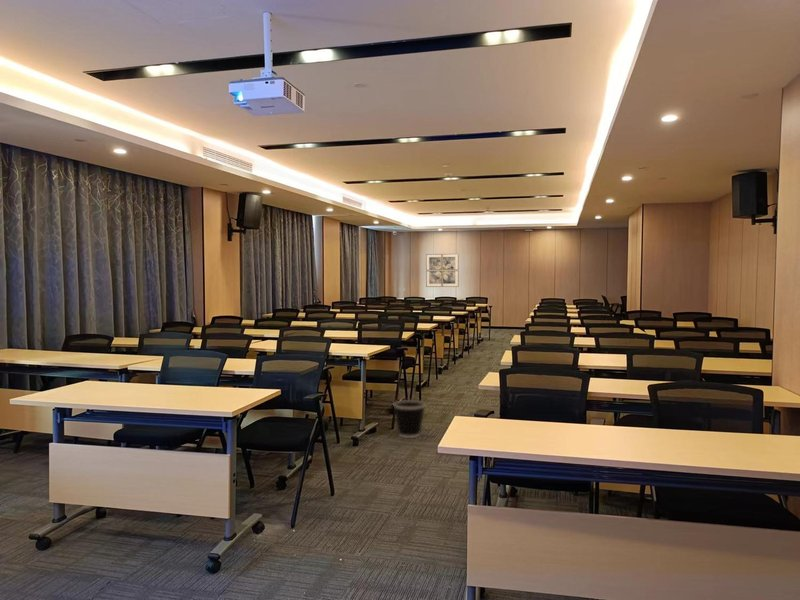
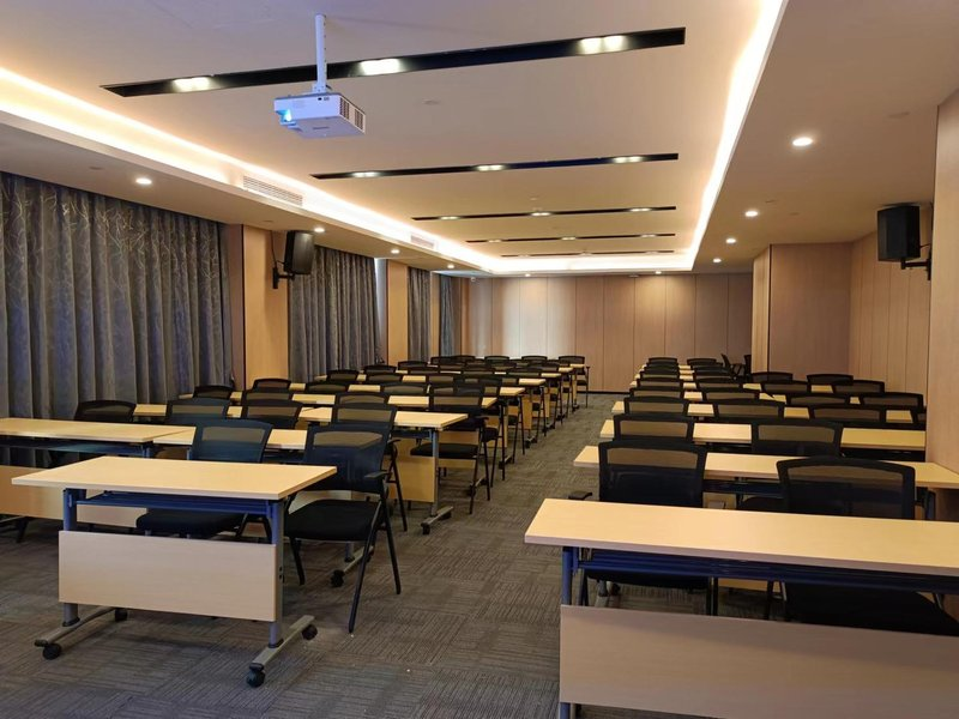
- wastebasket [392,399,427,439]
- wall art [425,253,460,288]
